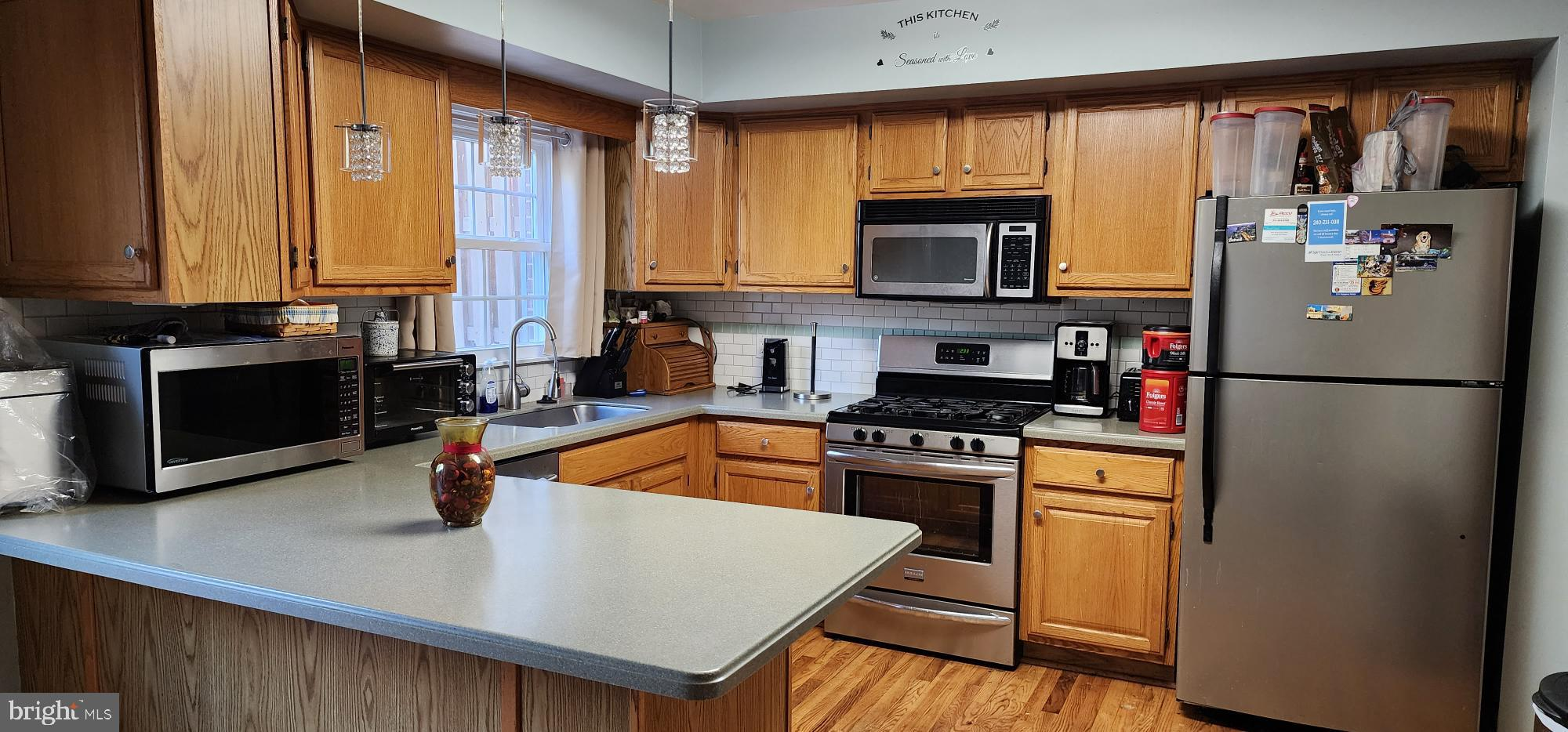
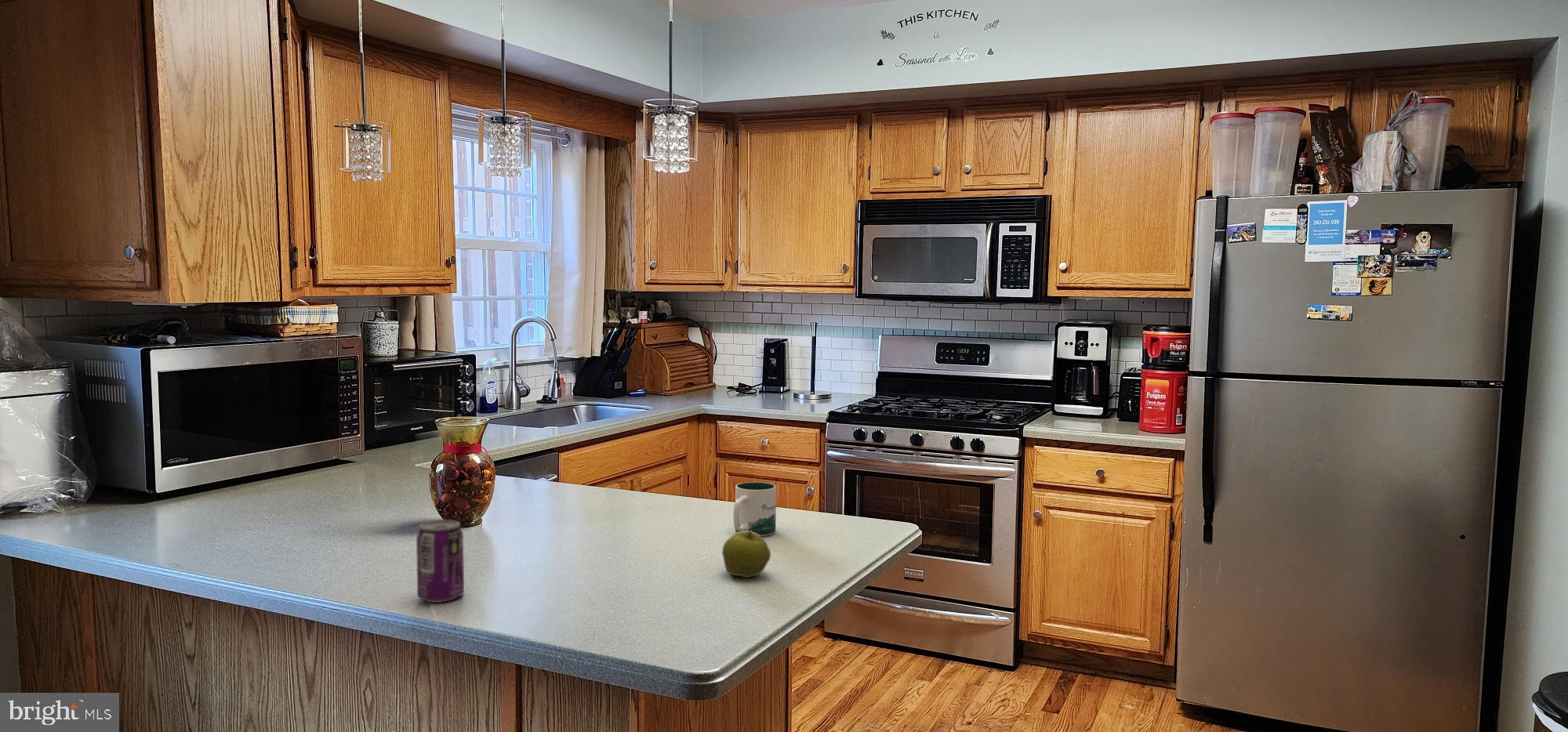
+ mug [733,481,777,537]
+ apple [721,531,771,578]
+ beverage can [416,520,465,603]
